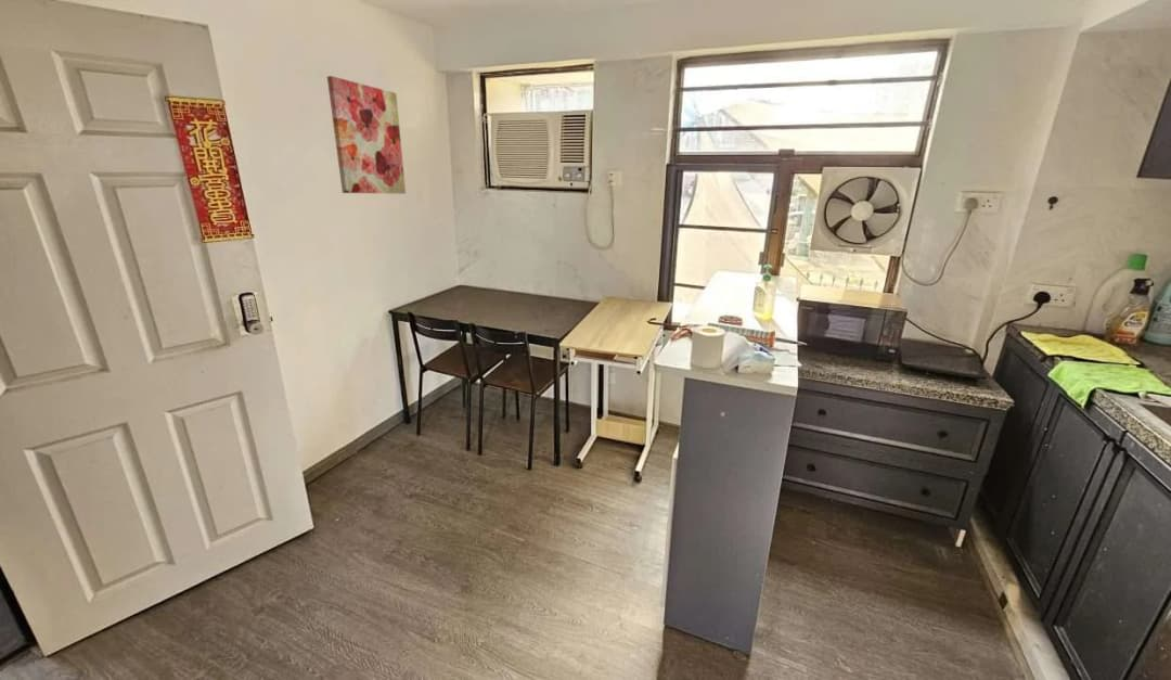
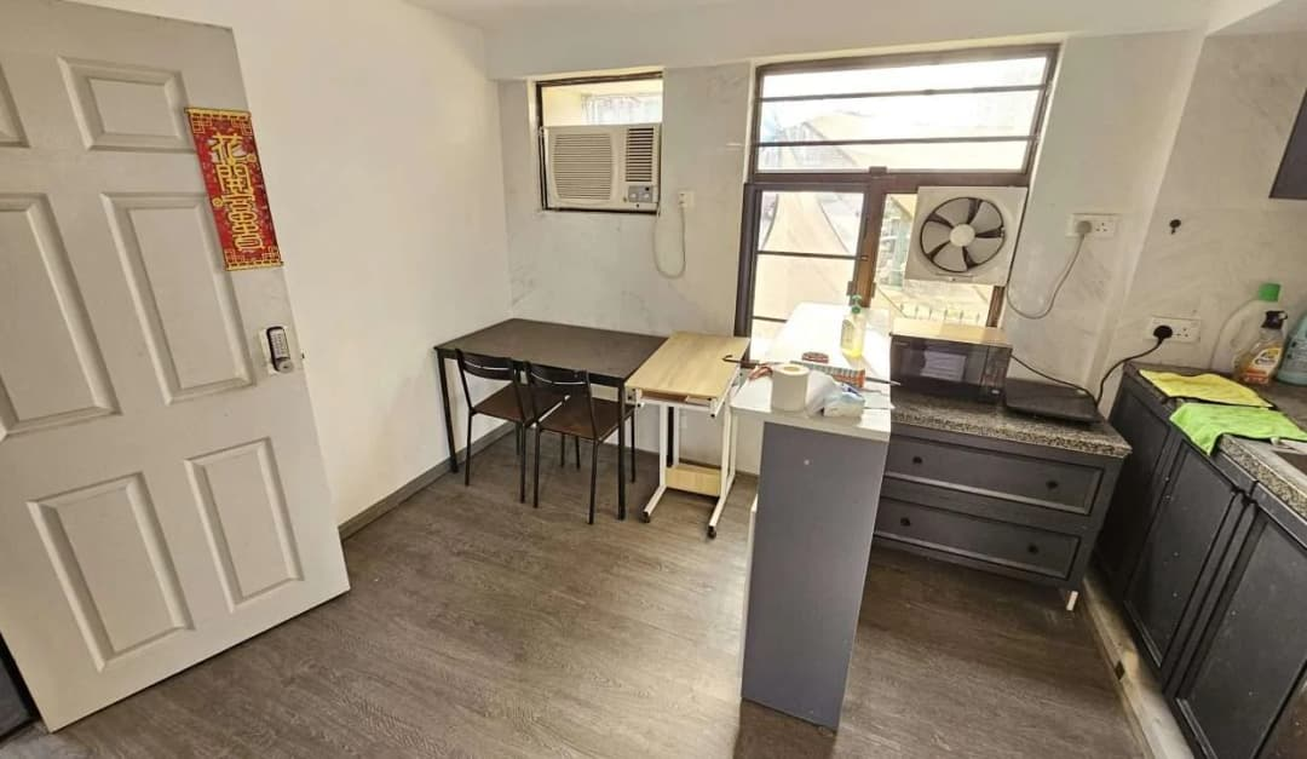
- wall art [326,75,407,195]
